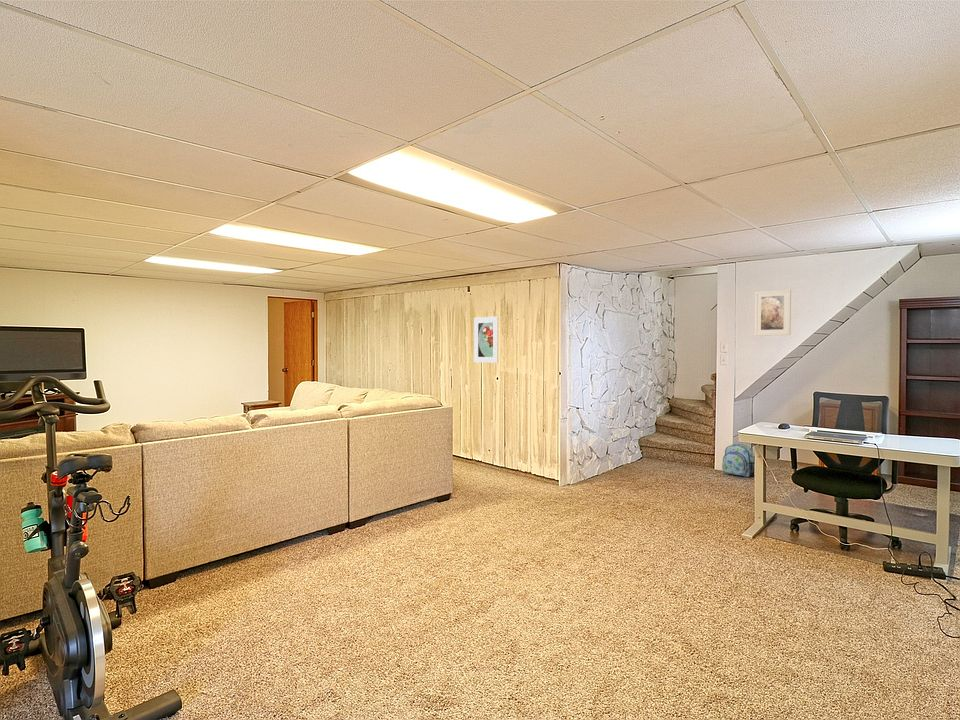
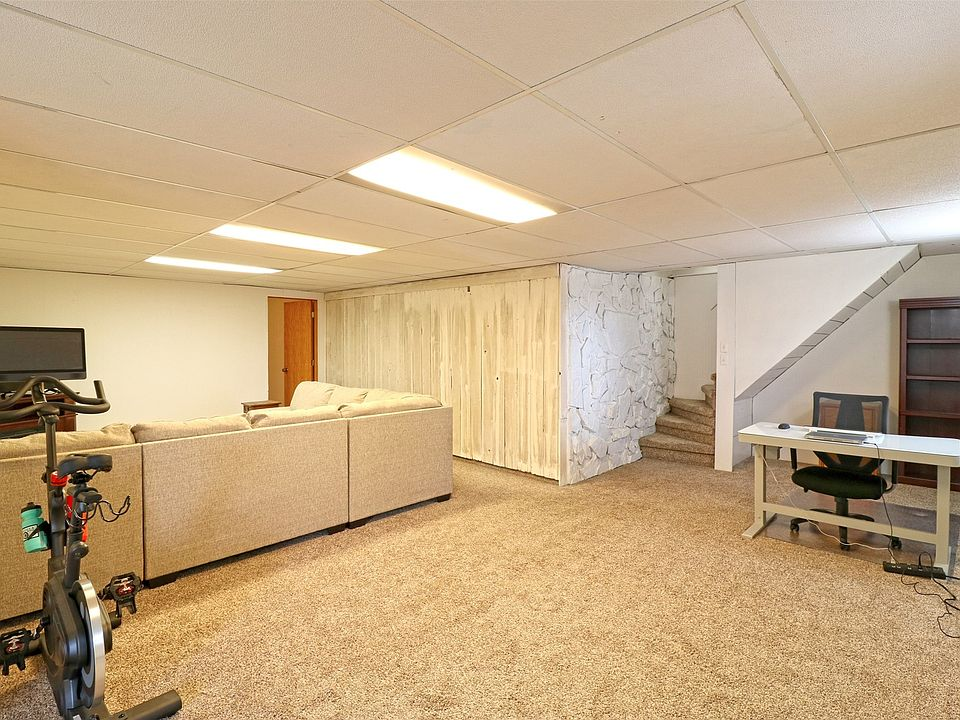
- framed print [473,315,499,364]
- backpack [721,443,755,478]
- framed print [753,288,792,337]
